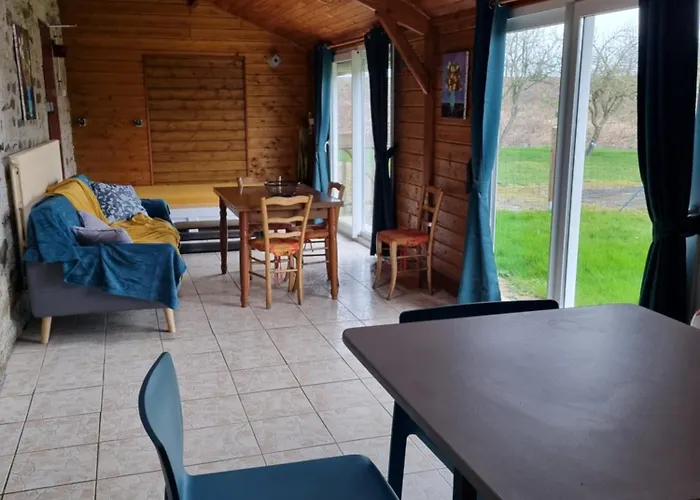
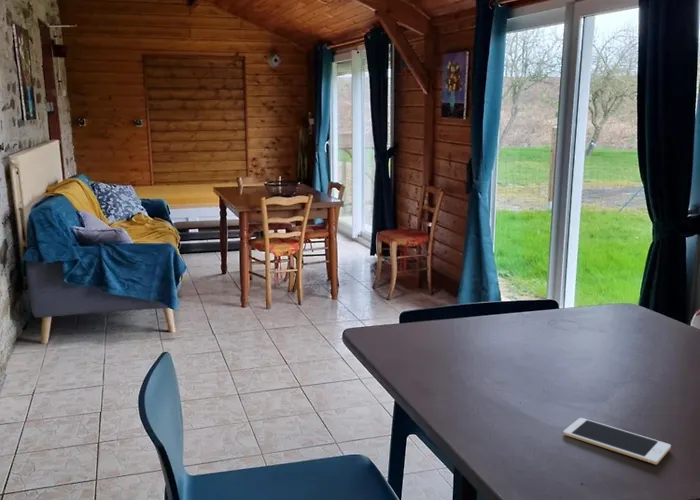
+ cell phone [562,417,672,465]
